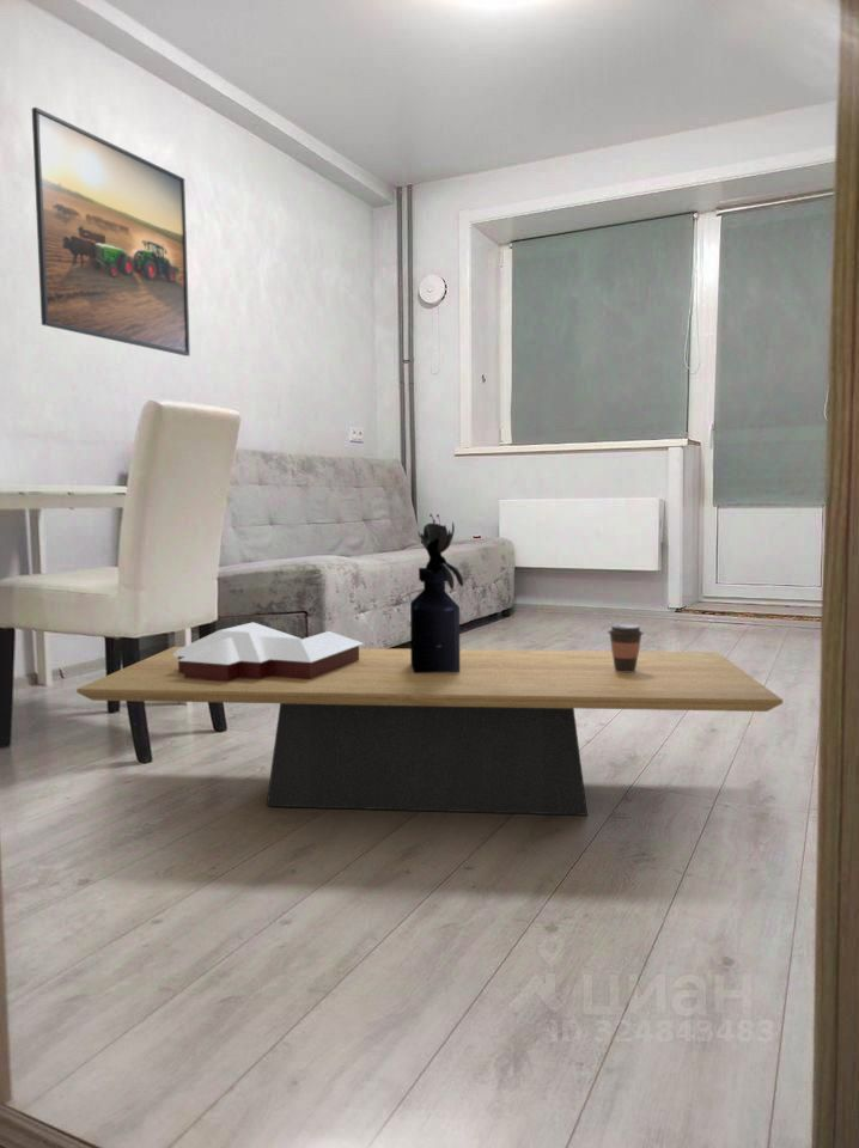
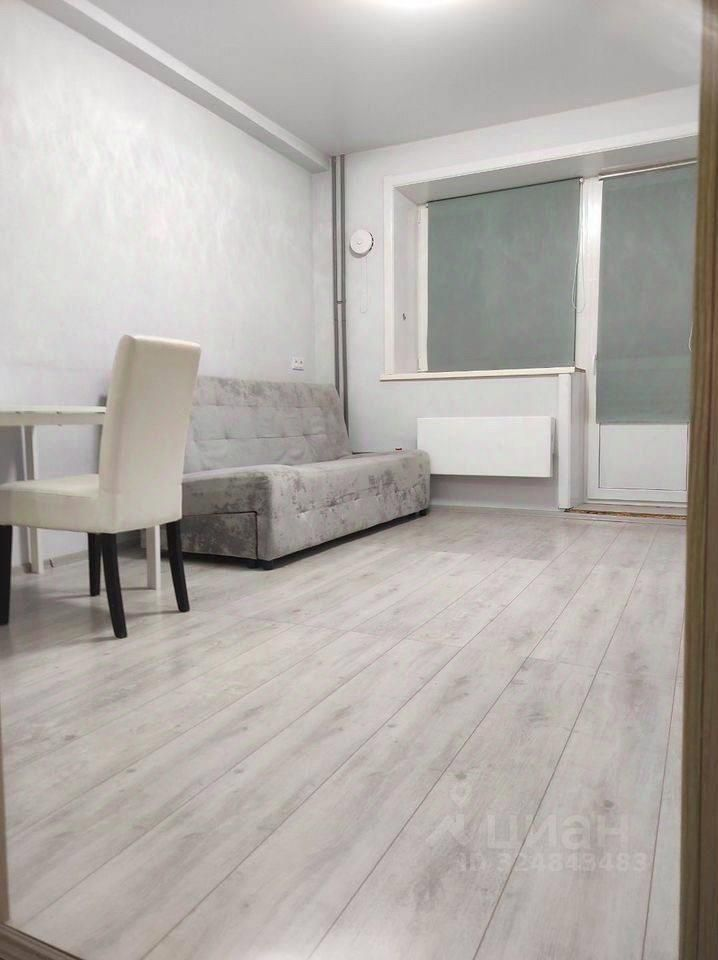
- books [172,621,364,682]
- coffee table [75,646,784,817]
- vase [409,513,464,673]
- coffee cup [607,623,645,672]
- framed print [31,106,191,358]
